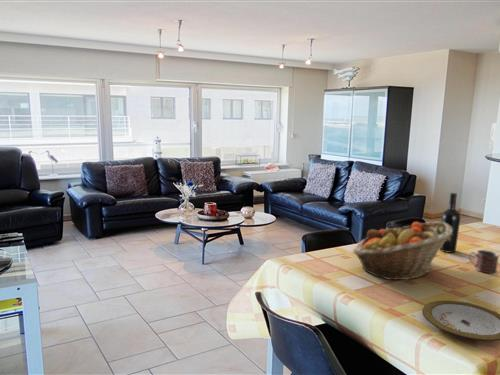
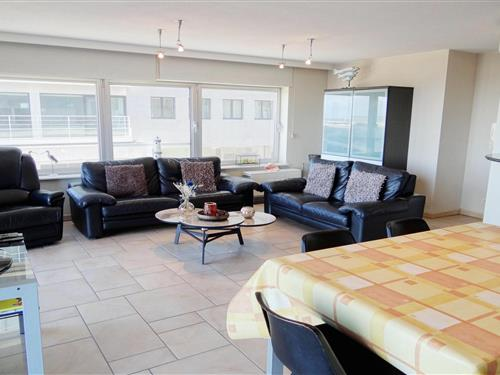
- mug [467,249,500,274]
- plate [421,300,500,342]
- wine bottle [439,192,461,254]
- fruit basket [352,221,452,281]
